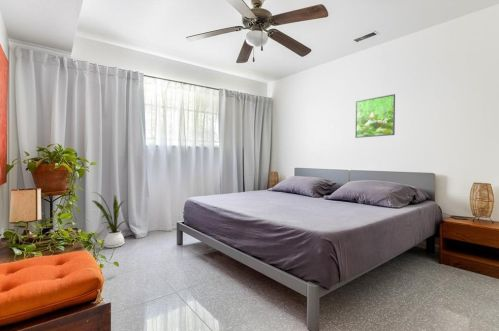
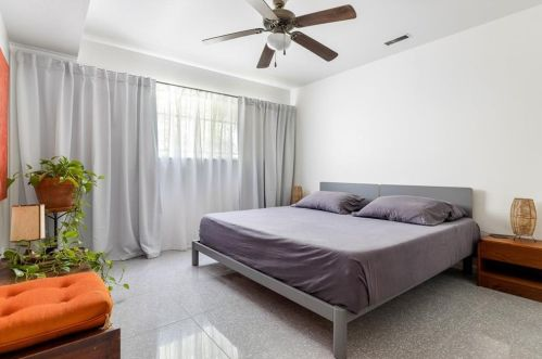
- house plant [91,191,128,249]
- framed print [354,93,396,139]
